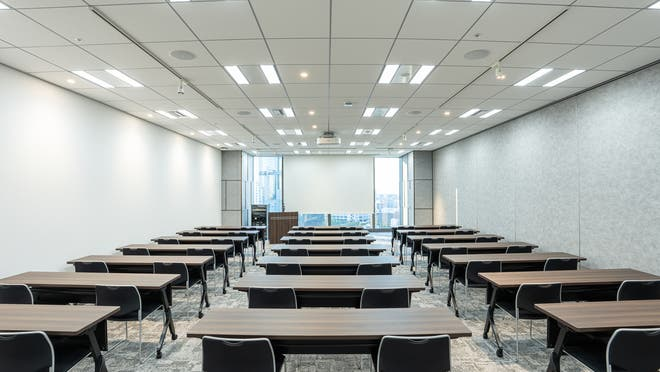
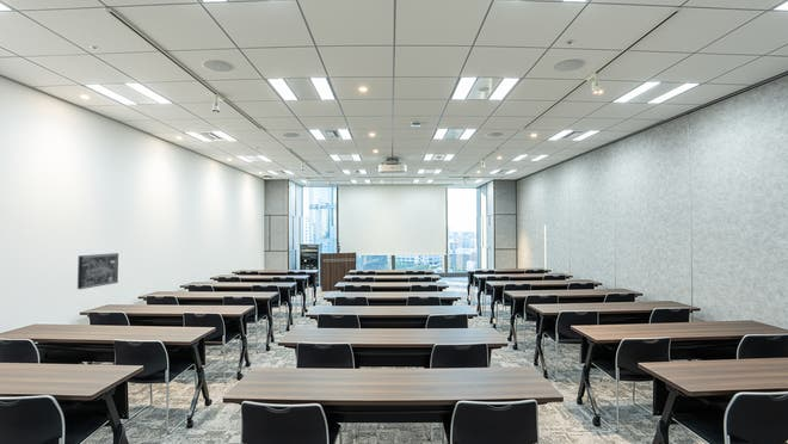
+ wall art [76,252,119,290]
